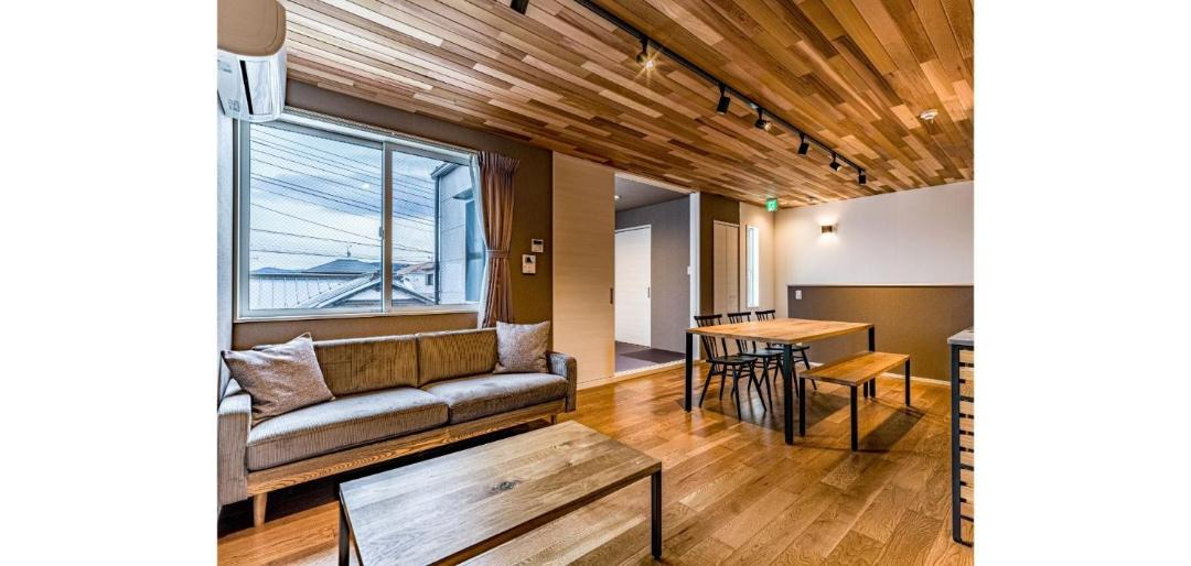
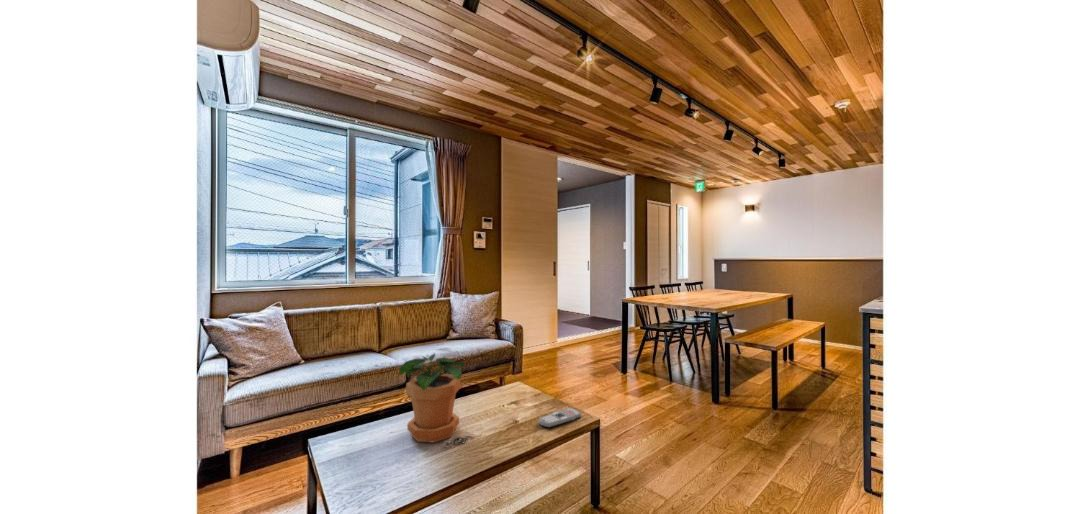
+ potted plant [399,352,465,443]
+ remote control [538,407,582,429]
